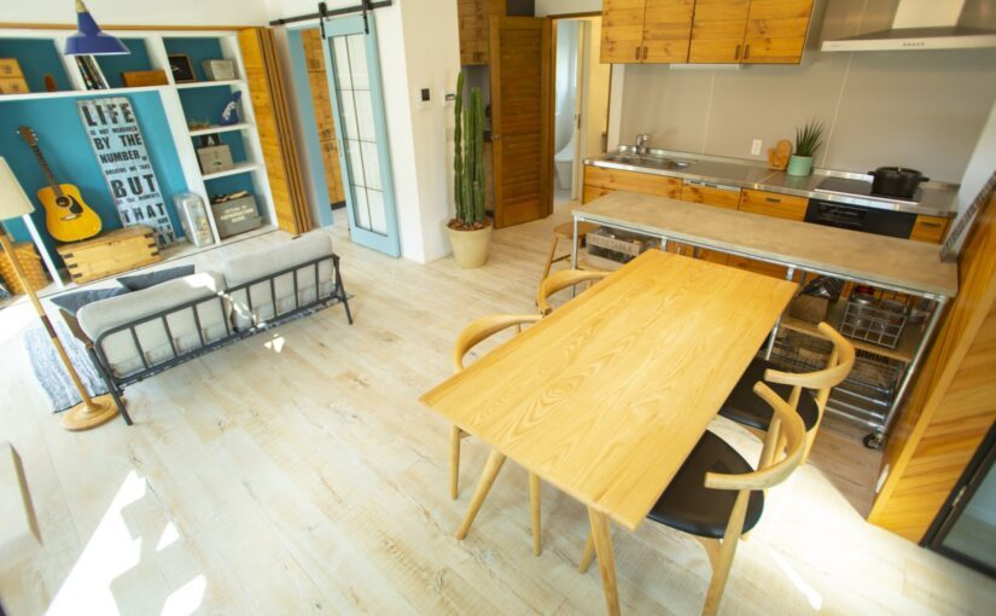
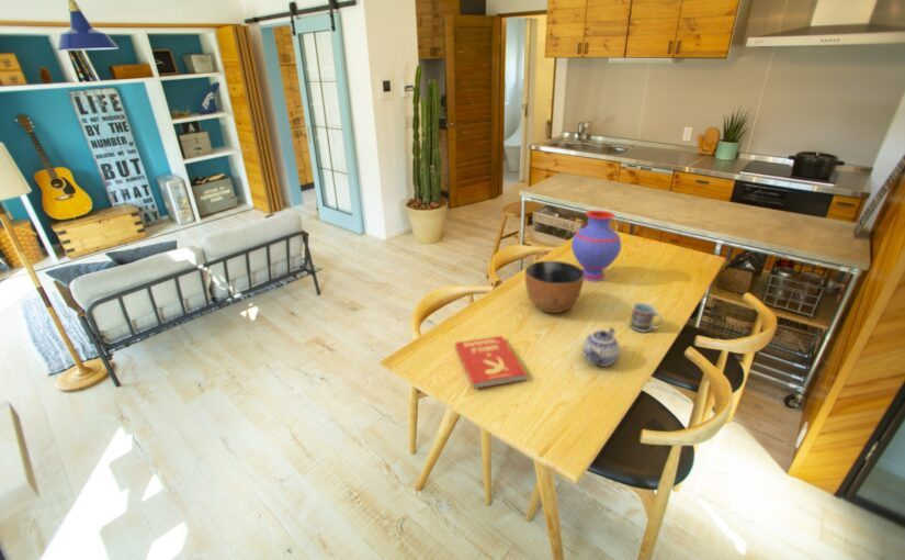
+ vase [570,210,622,283]
+ teapot [582,326,621,368]
+ bowl [524,260,585,314]
+ cup [629,302,663,334]
+ book [454,335,528,390]
